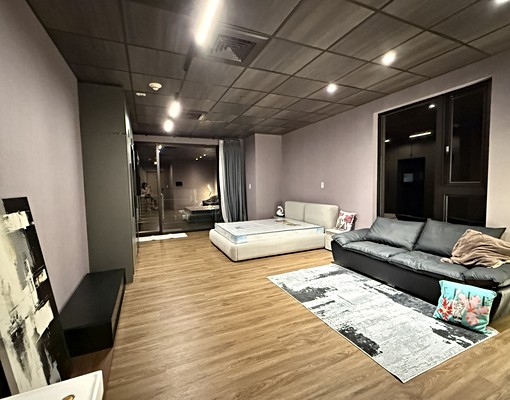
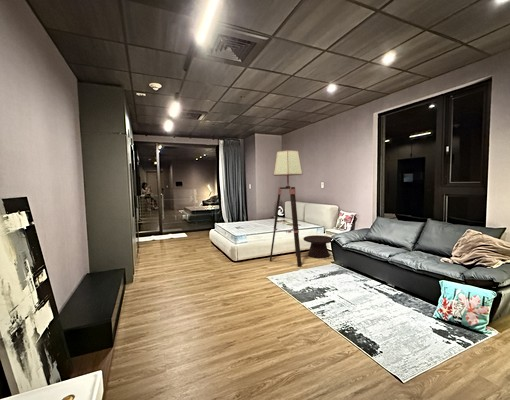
+ side table [302,234,333,259]
+ floor lamp [269,149,303,268]
